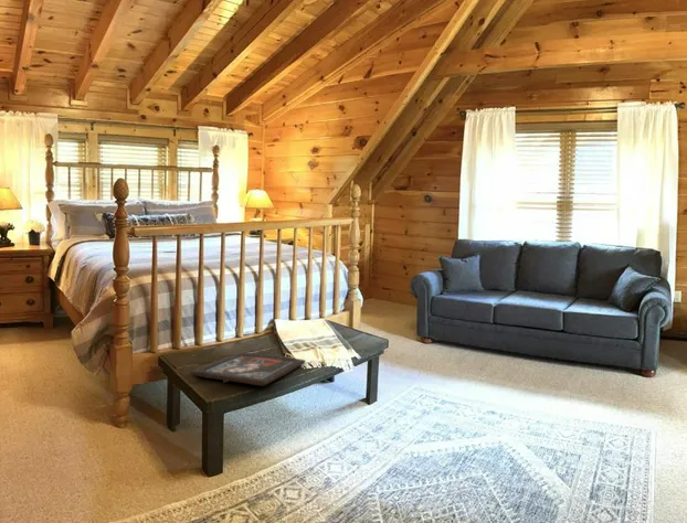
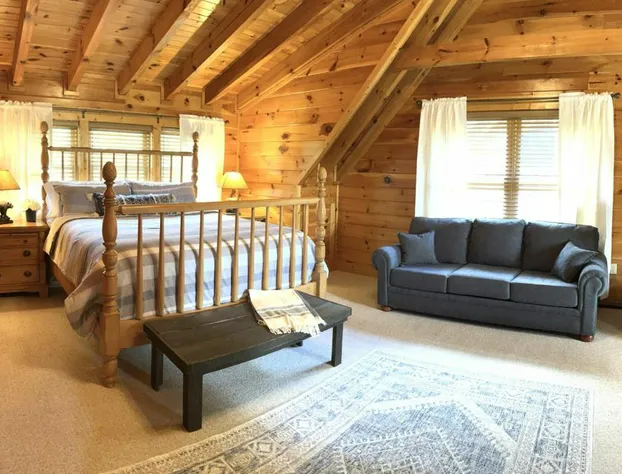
- religious icon [189,351,307,387]
